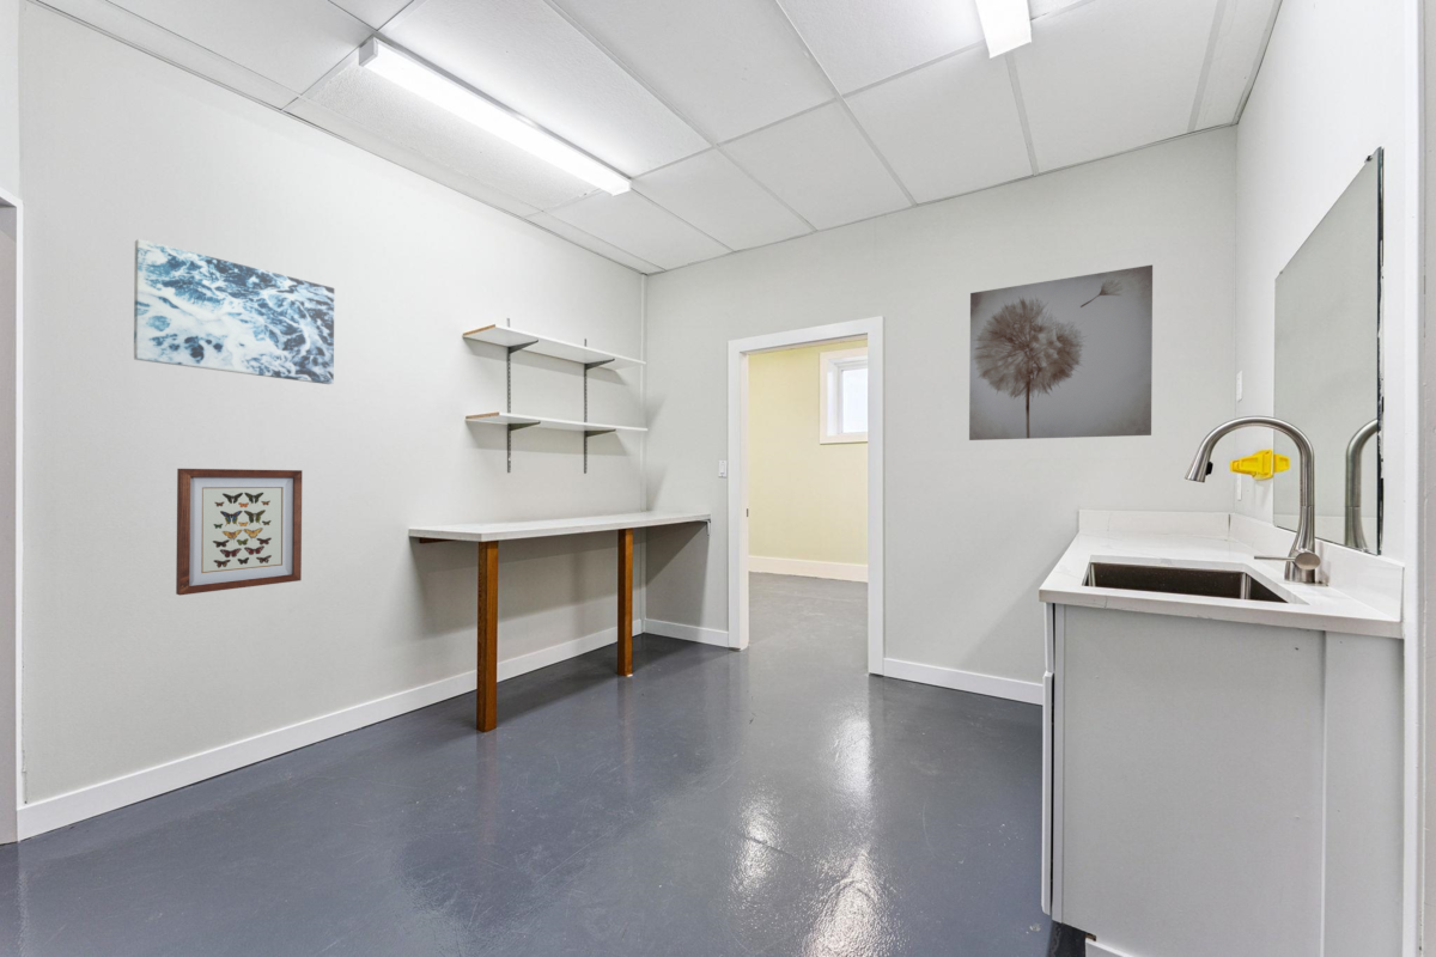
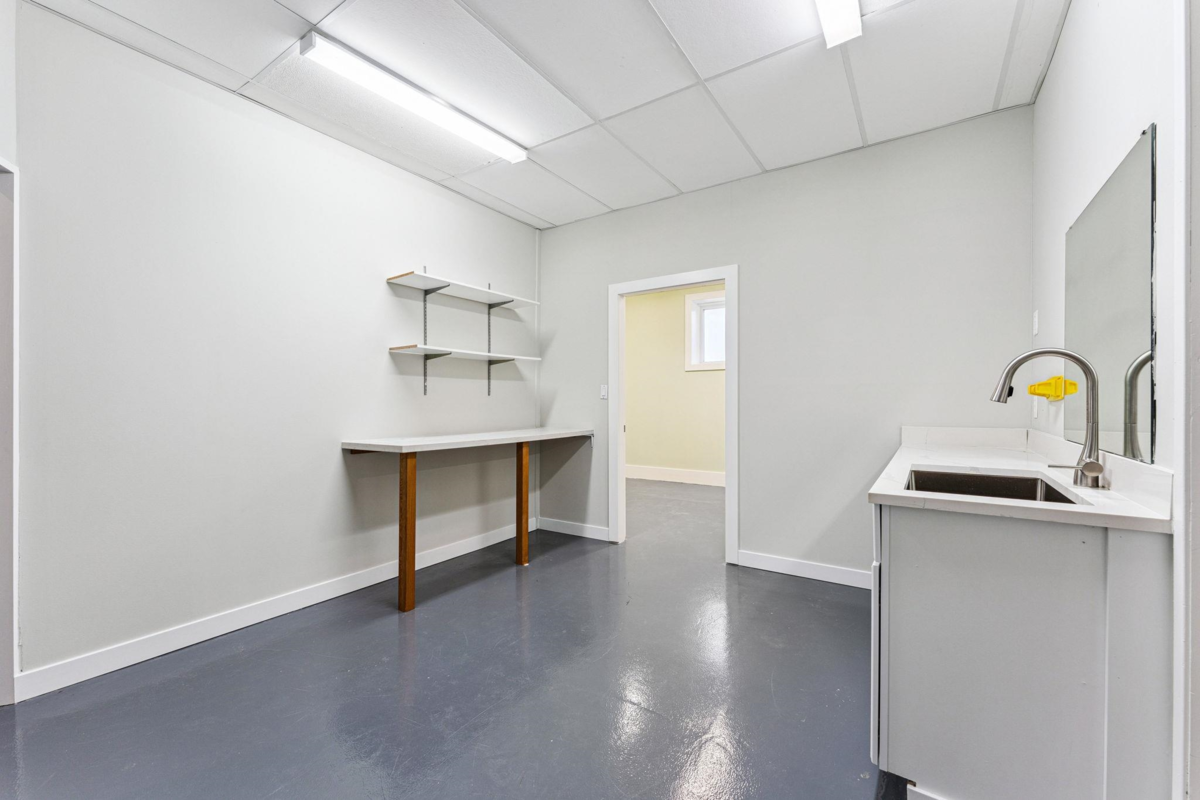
- wall art [175,468,303,597]
- wall art [968,264,1154,441]
- wall art [133,238,335,385]
